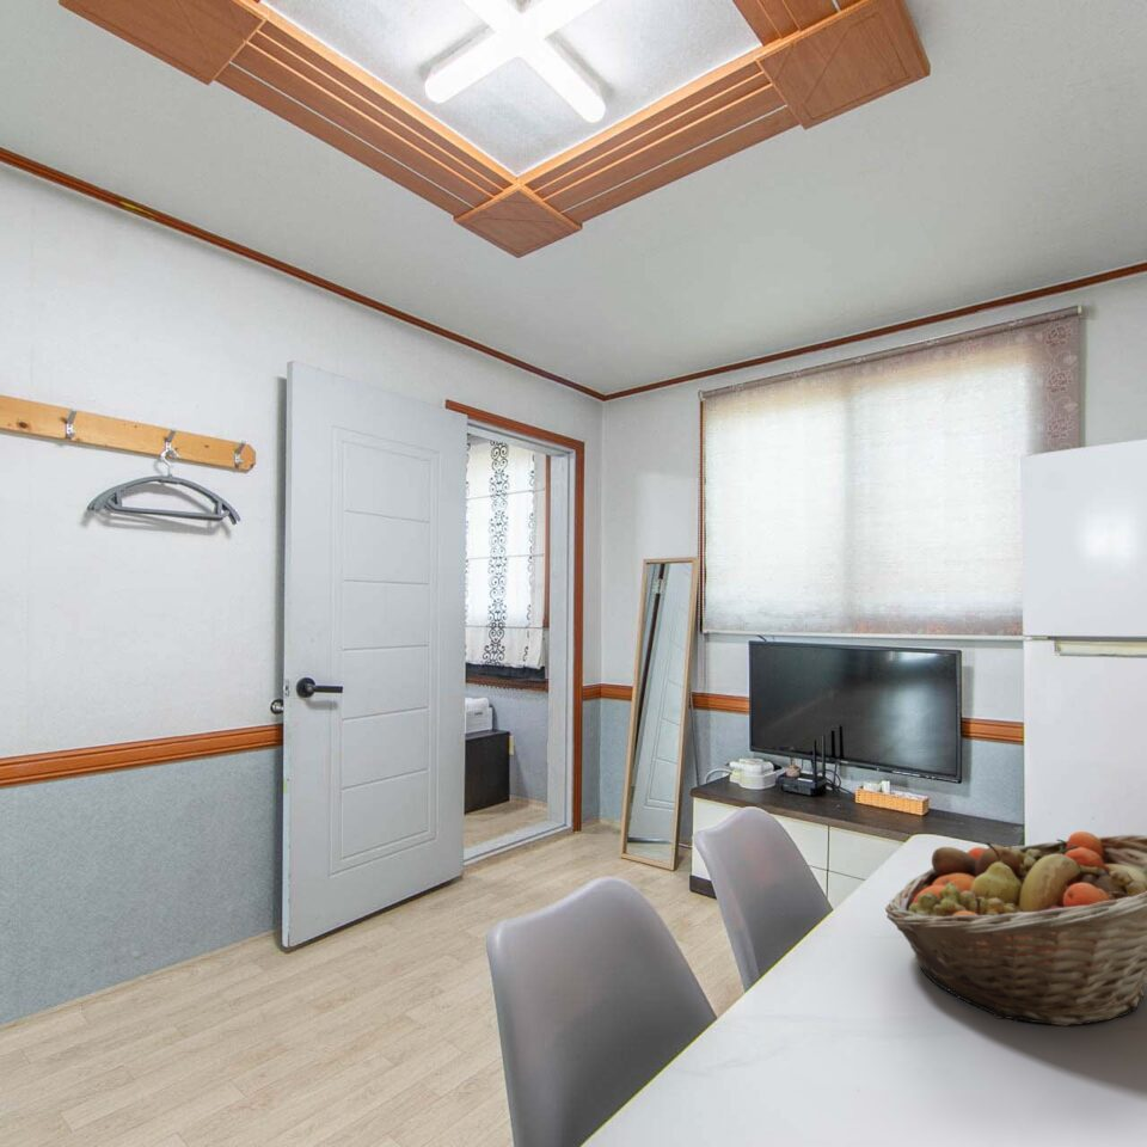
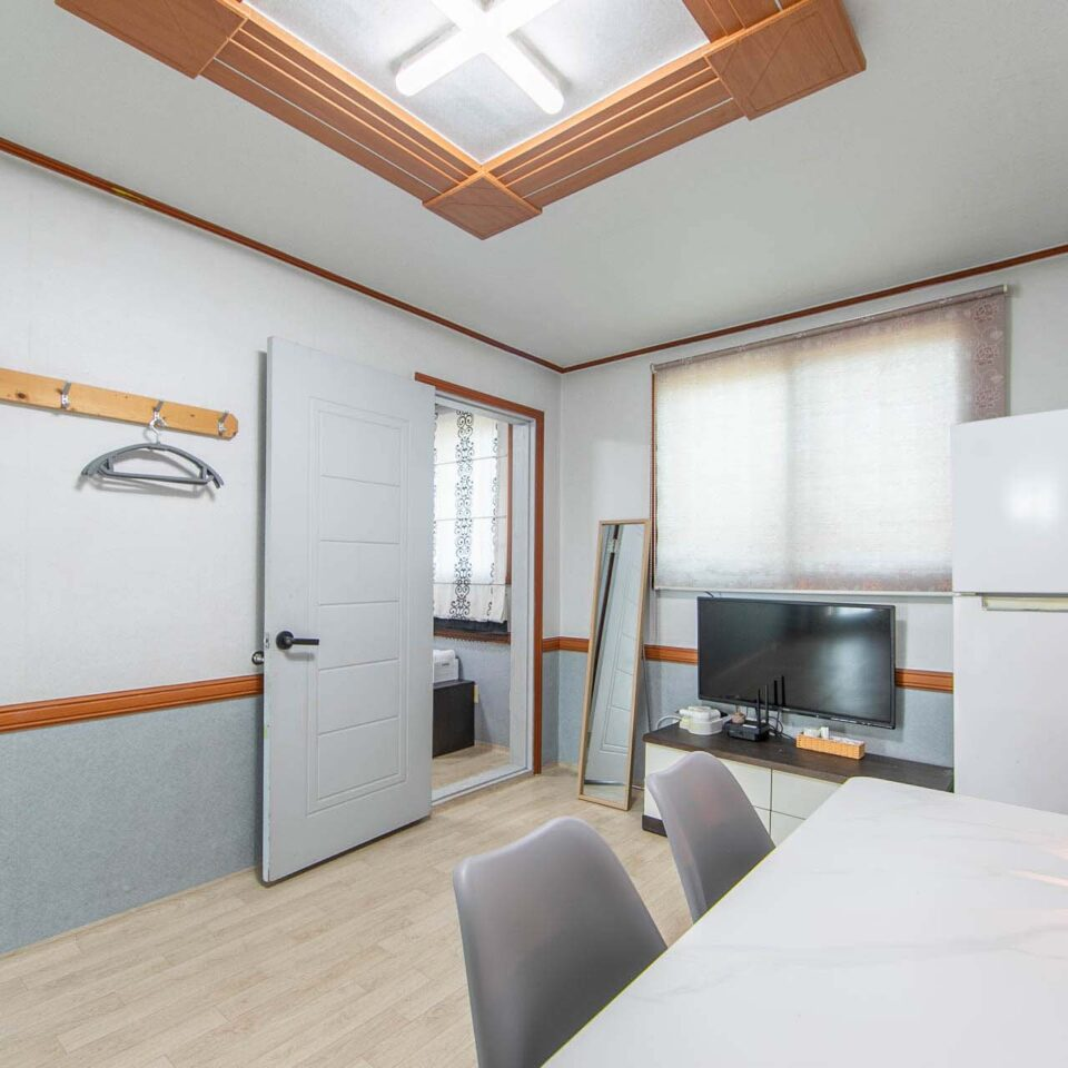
- fruit basket [884,830,1147,1028]
